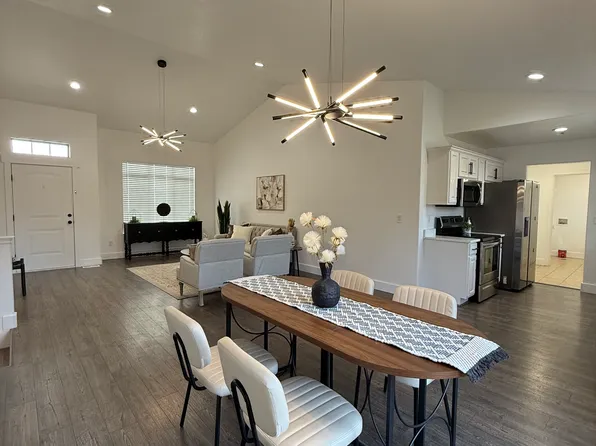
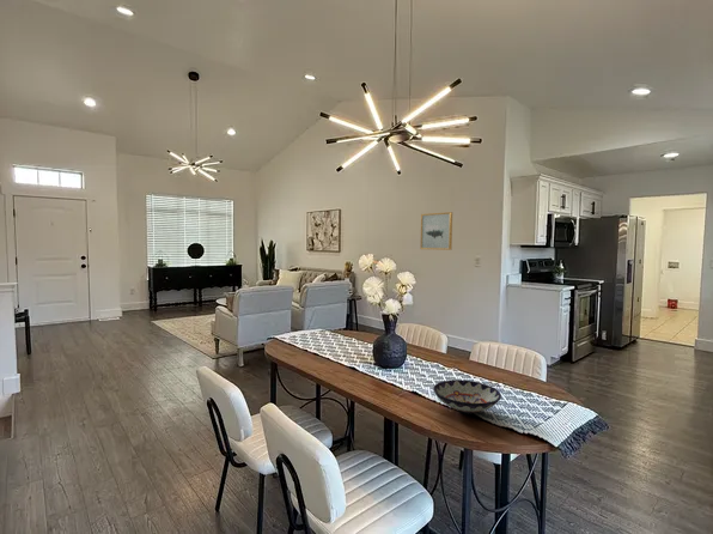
+ bowl [432,378,502,415]
+ wall art [419,211,453,251]
